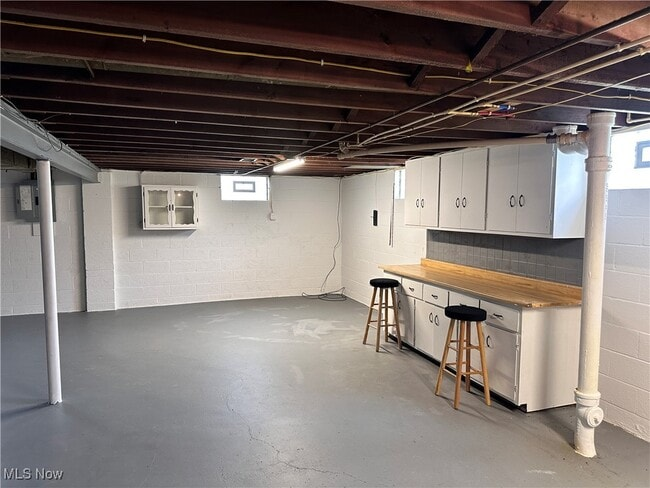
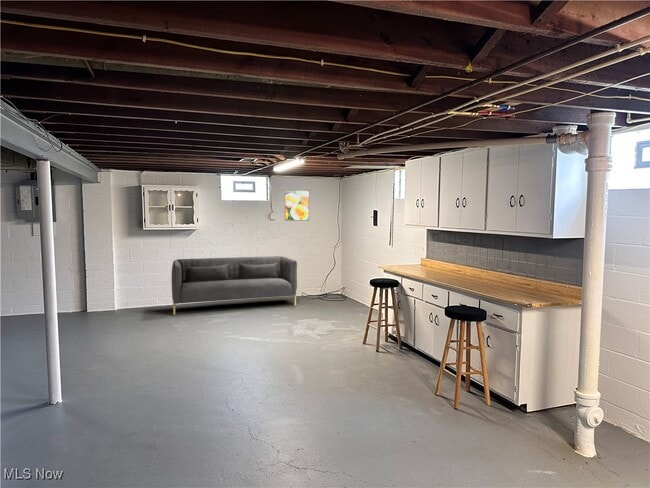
+ sofa [171,255,298,316]
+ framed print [284,189,310,222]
